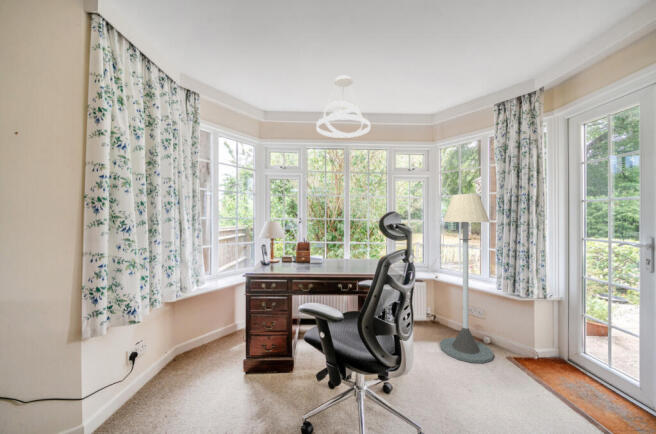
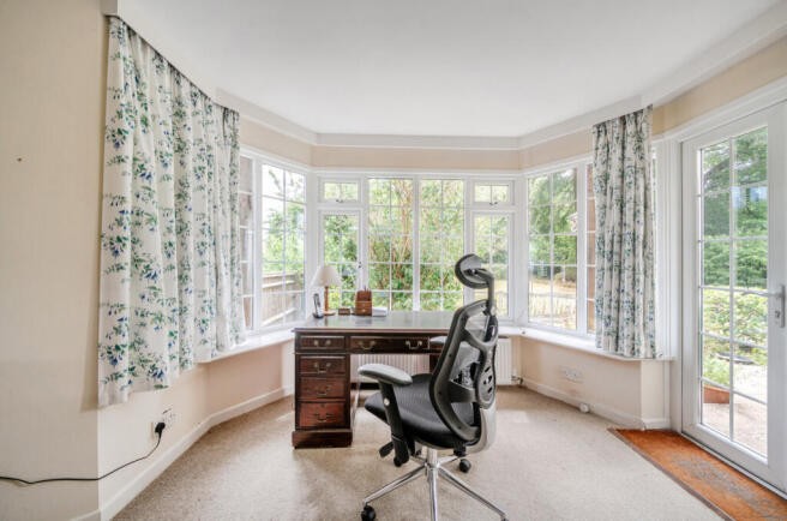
- pendant light [315,75,371,139]
- floor lamp [439,193,495,364]
